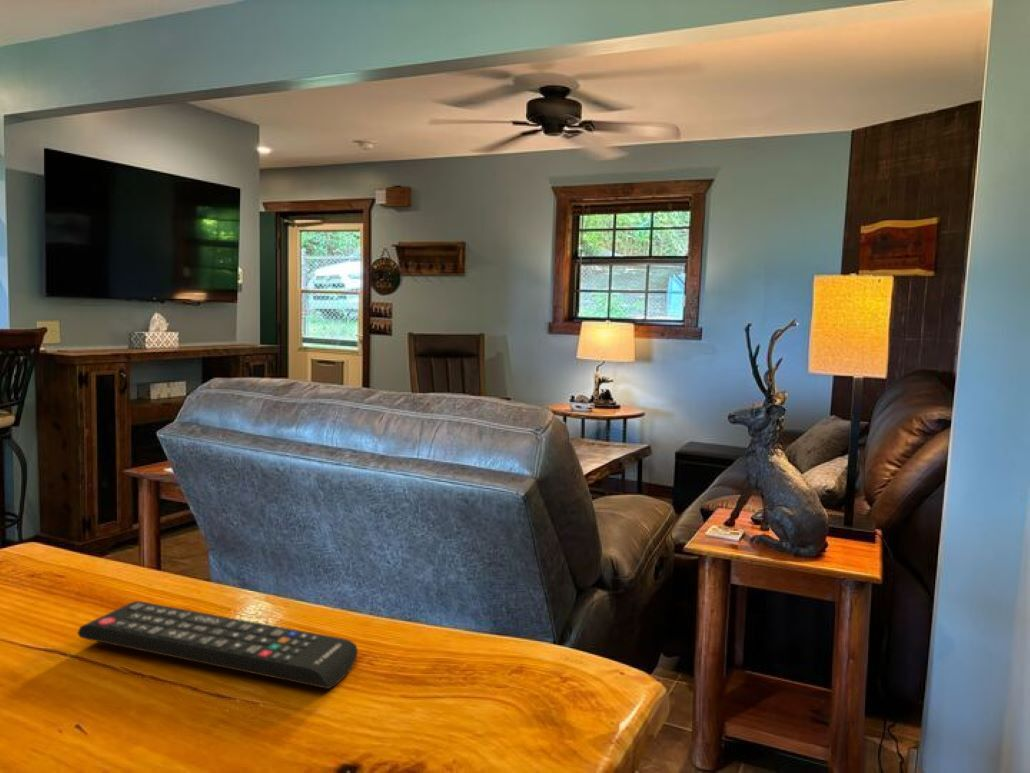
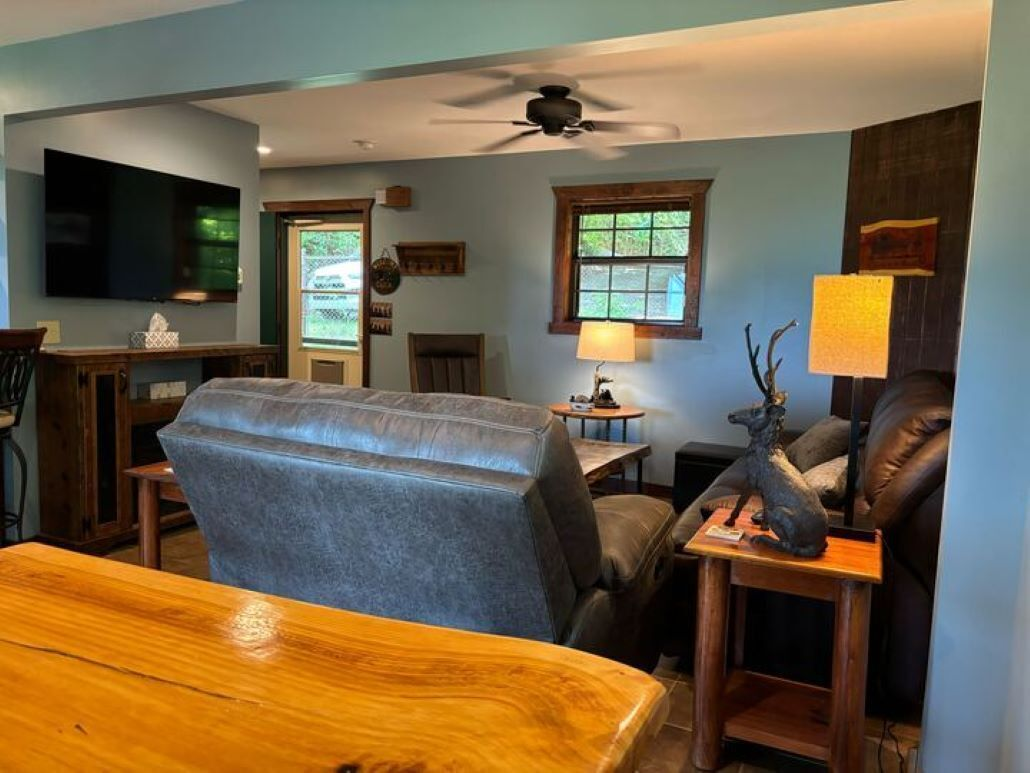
- remote control [76,600,359,690]
